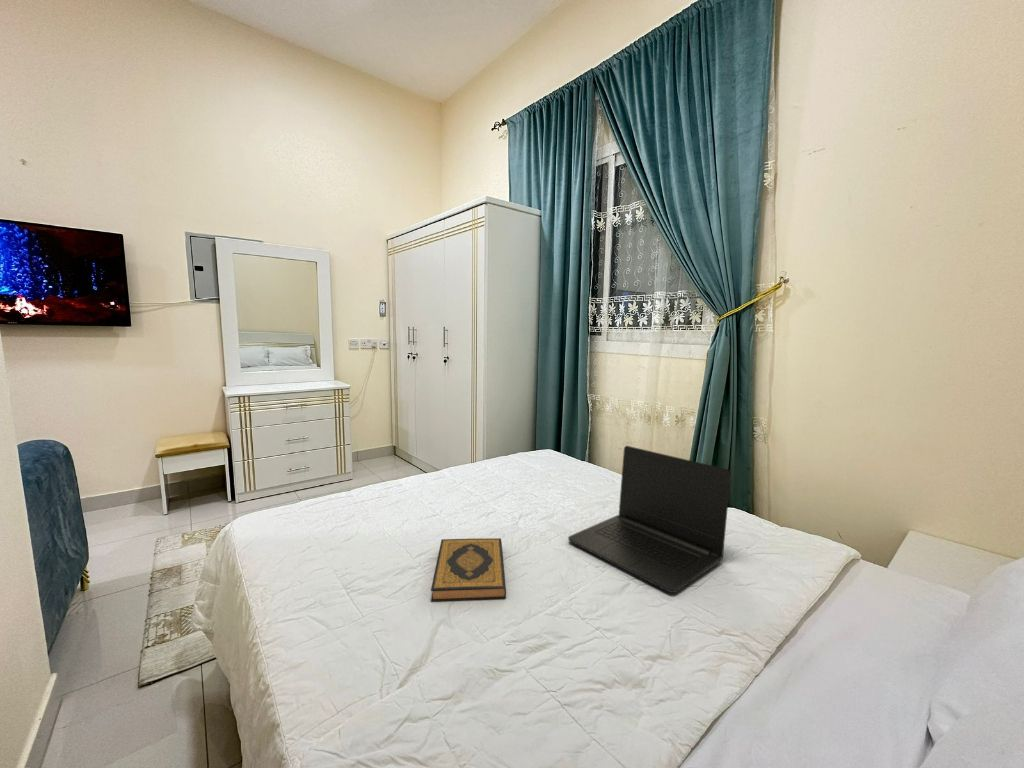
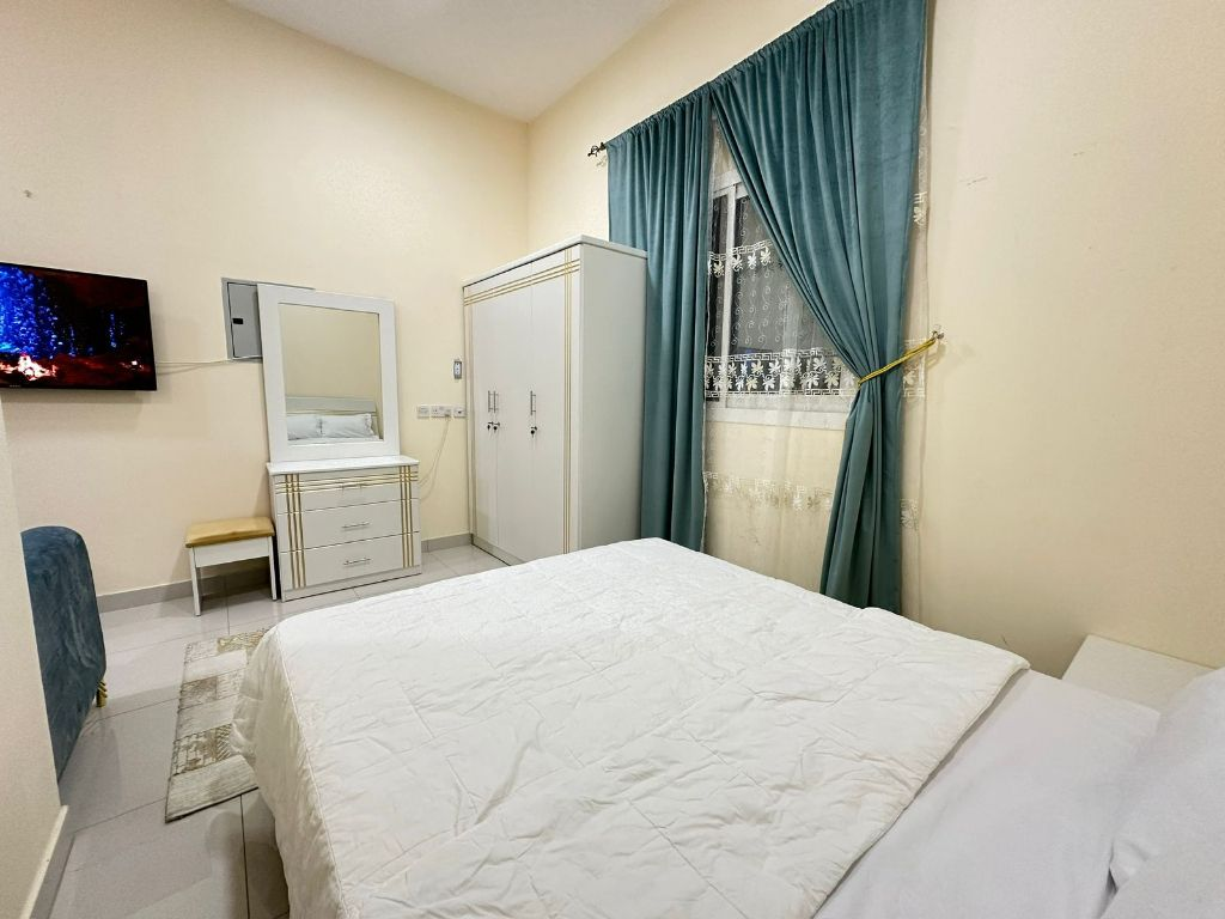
- laptop [567,445,732,594]
- hardback book [430,537,507,603]
